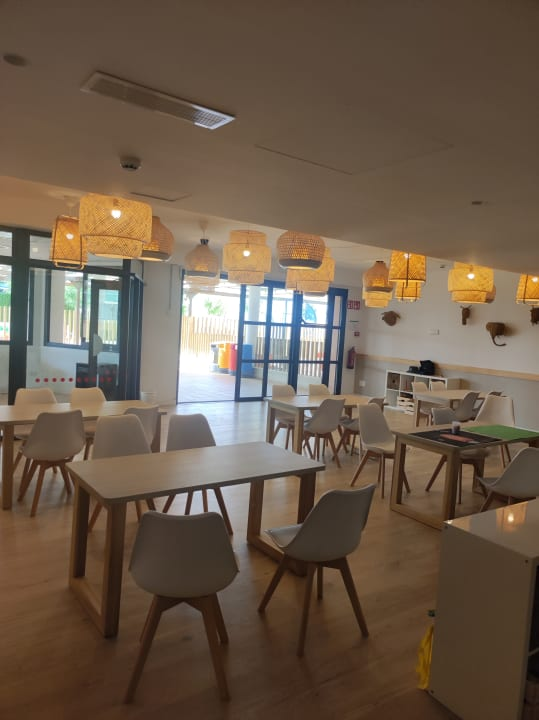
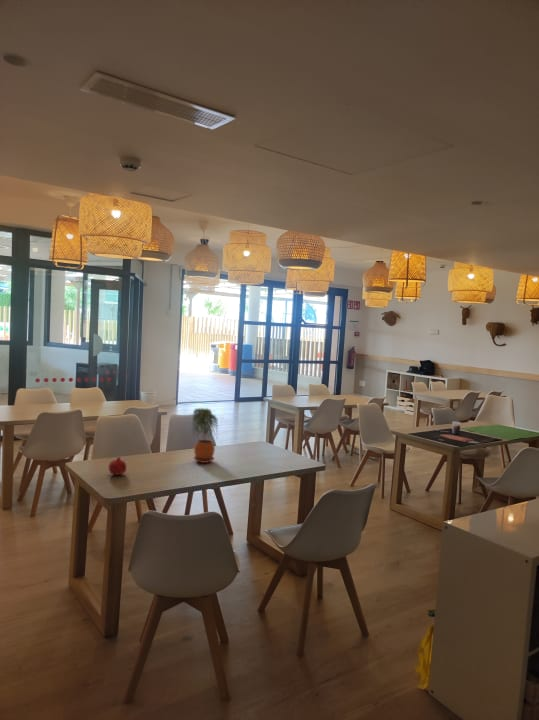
+ fruit [108,456,128,476]
+ potted plant [191,407,219,464]
